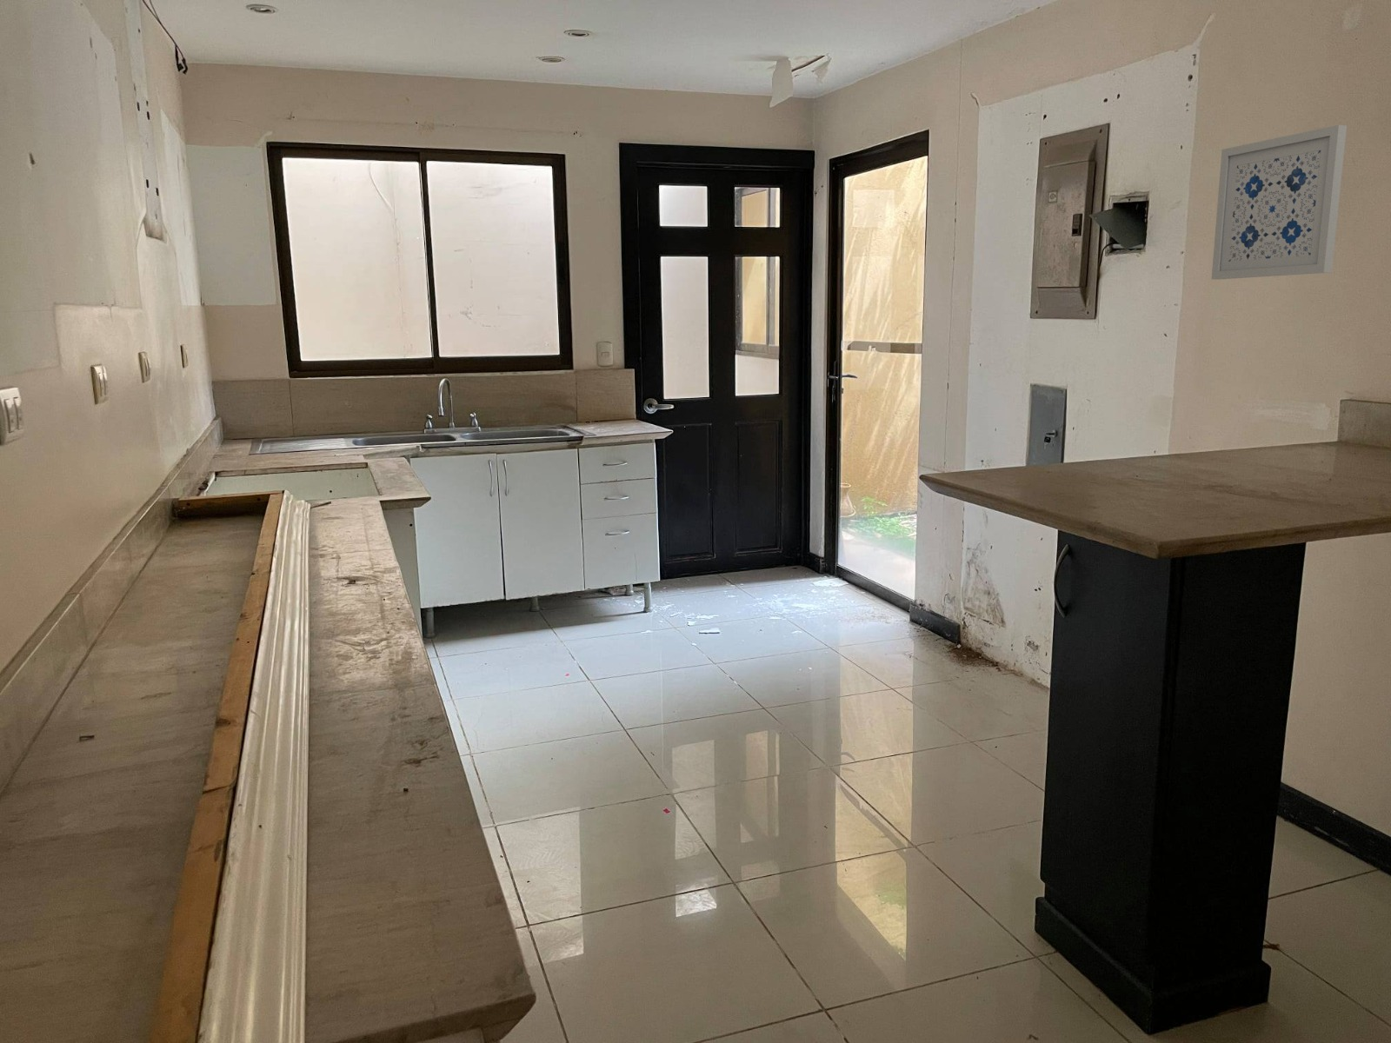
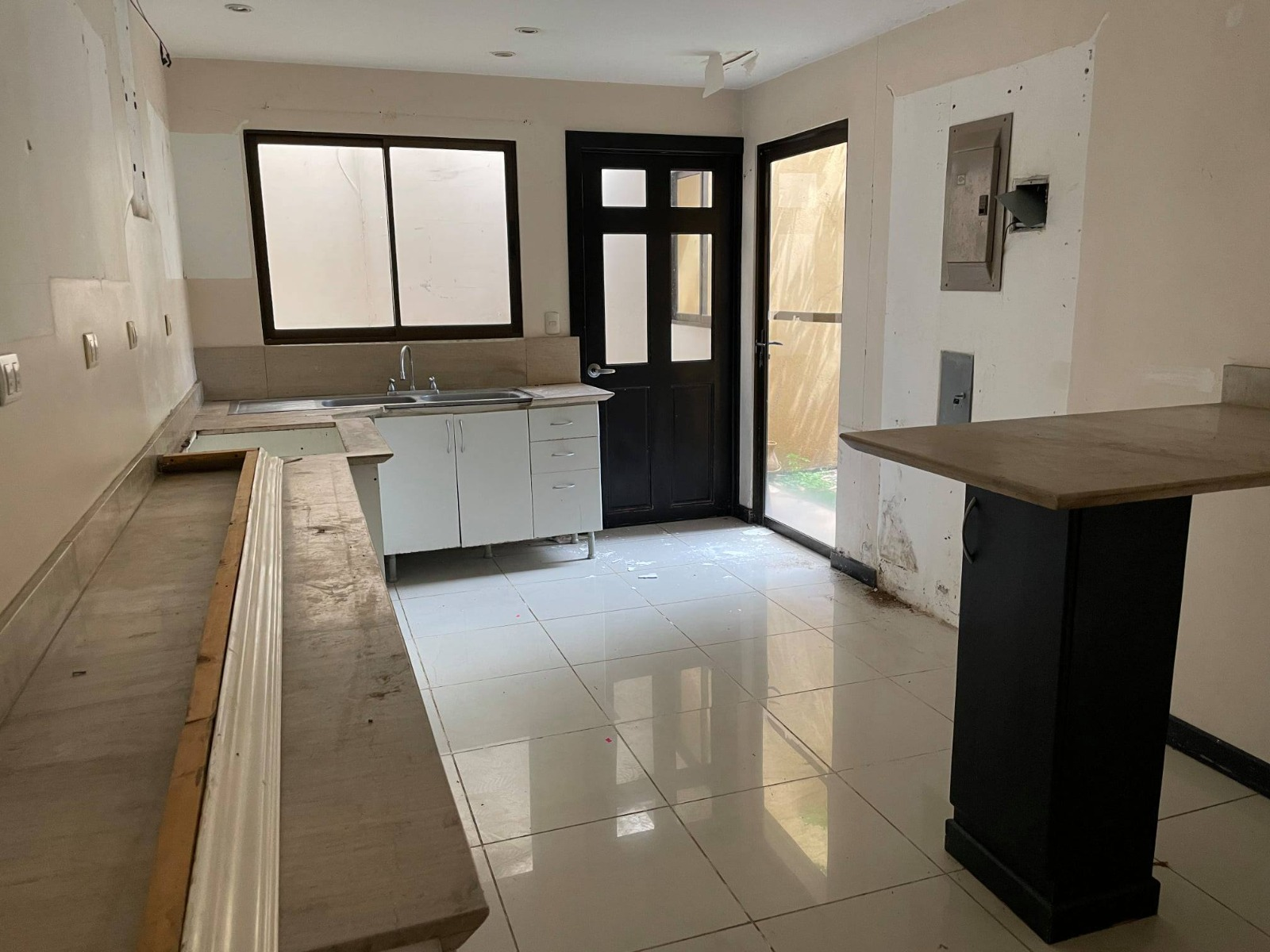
- wall art [1211,124,1347,279]
